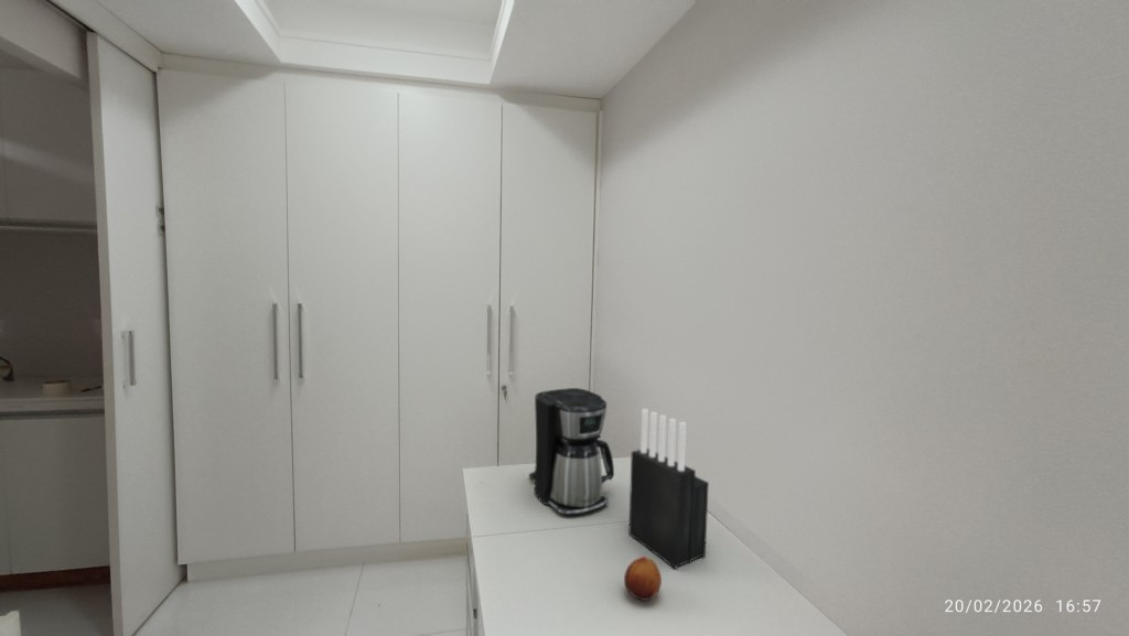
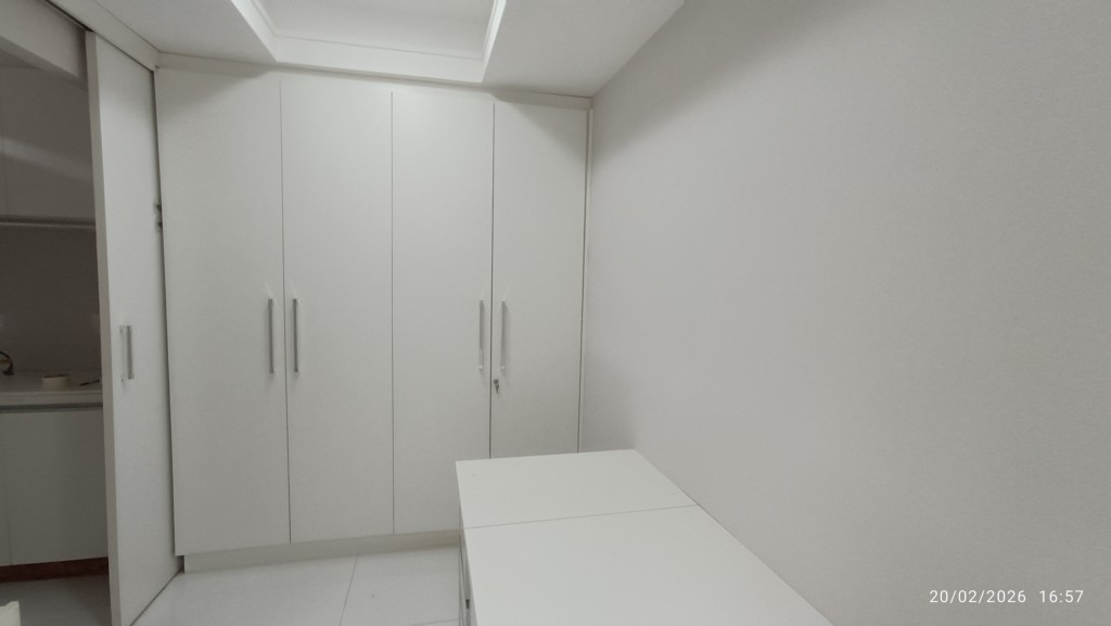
- knife block [627,408,710,570]
- coffee maker [528,387,615,516]
- fruit [623,554,663,602]
